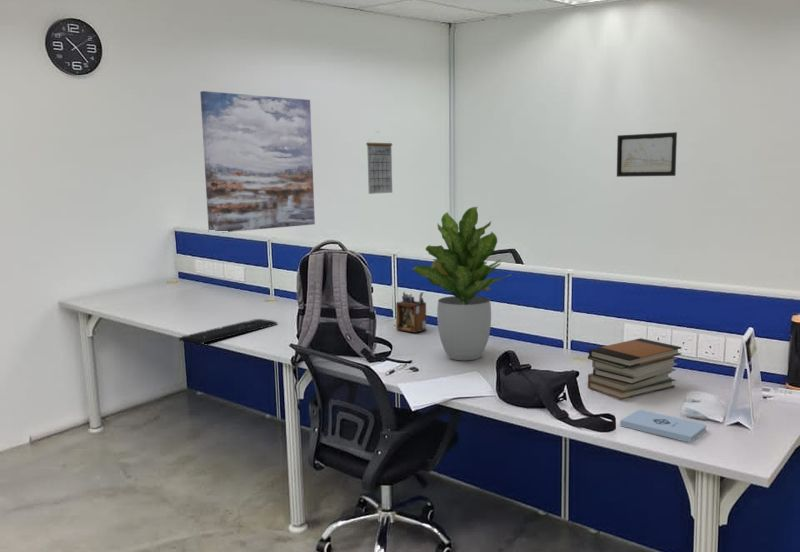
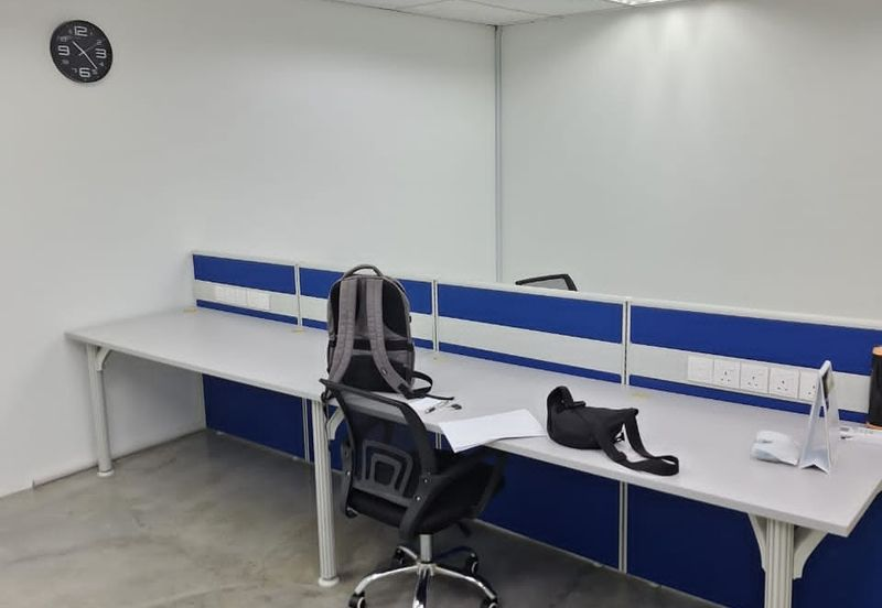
- wall art [616,131,678,178]
- calendar [365,130,393,195]
- book stack [587,337,683,400]
- desk organizer [395,291,427,334]
- computer keyboard [178,318,278,345]
- wall art [199,90,316,233]
- potted plant [410,206,512,361]
- notepad [619,409,708,443]
